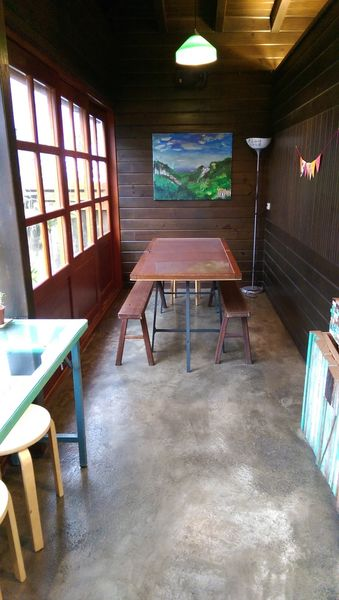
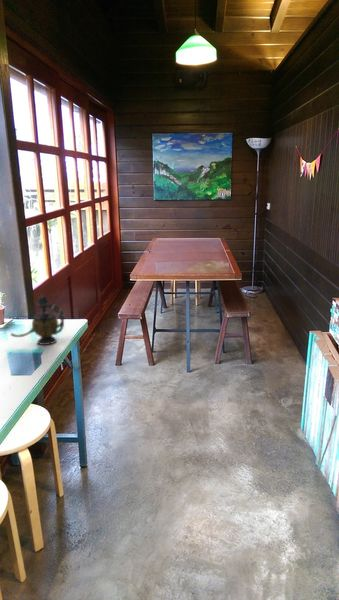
+ teapot [10,294,66,346]
